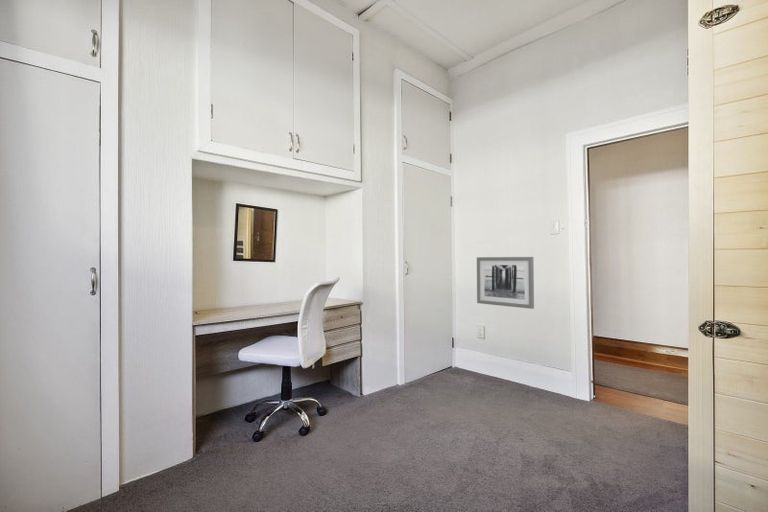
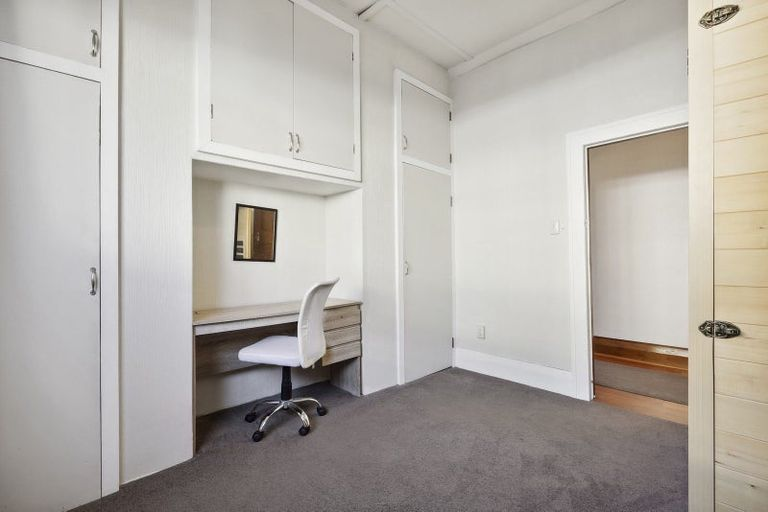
- wall art [476,256,535,310]
